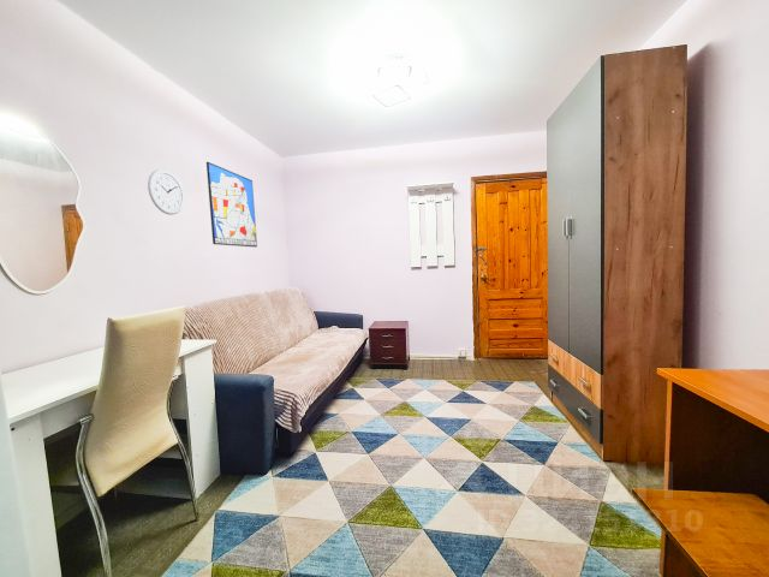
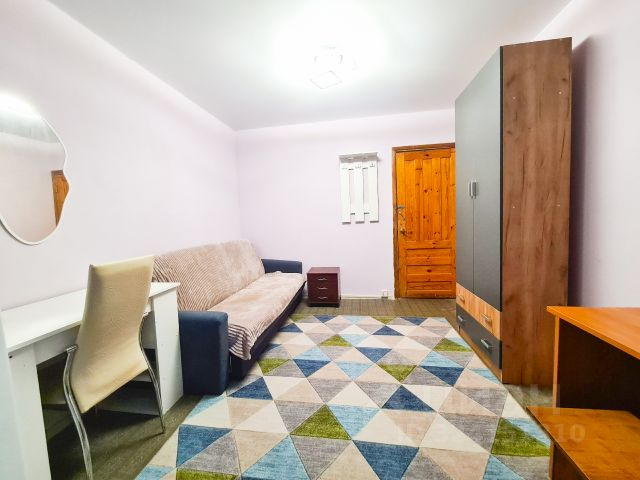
- wall clock [147,168,185,216]
- wall art [205,161,258,248]
